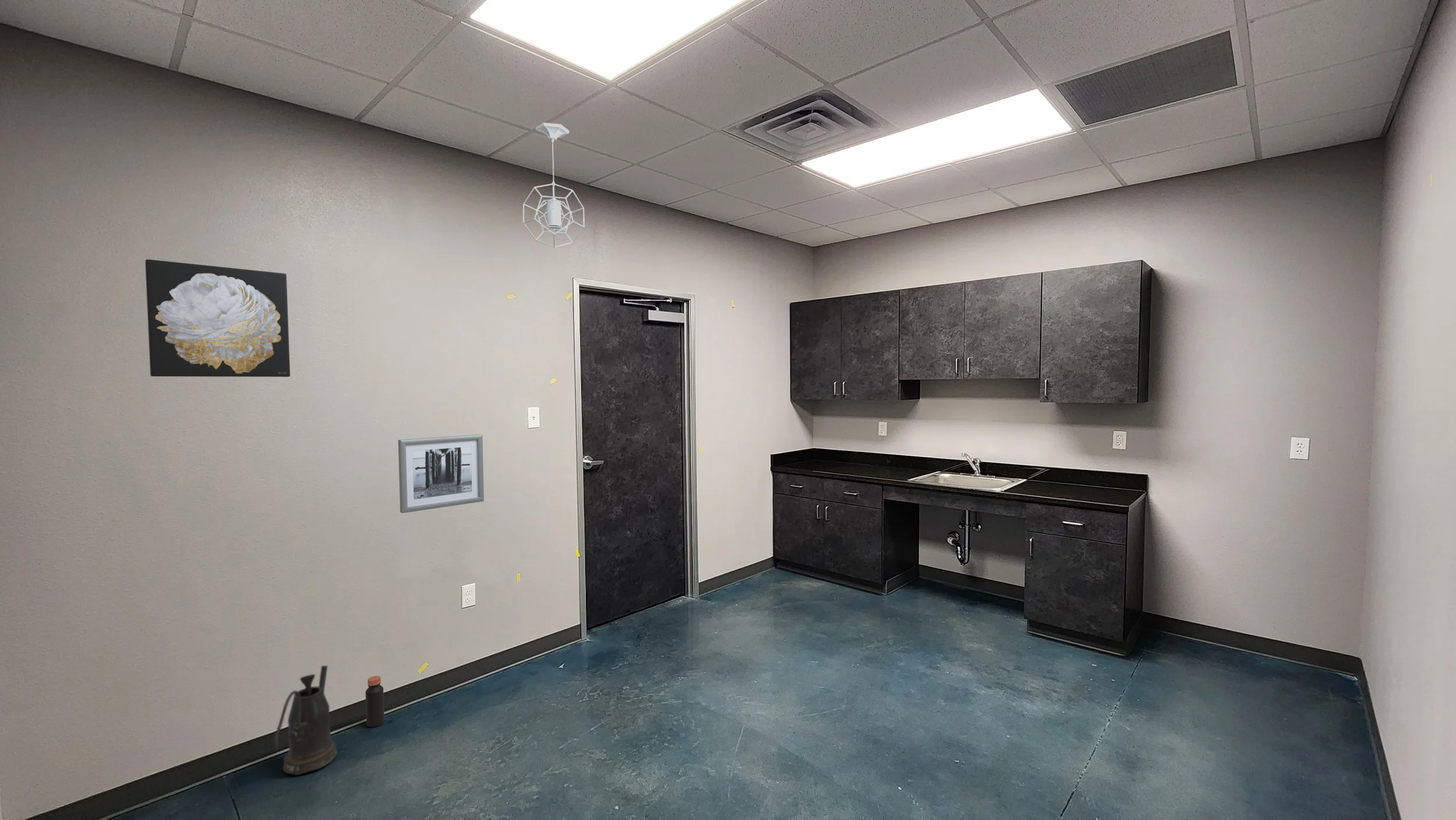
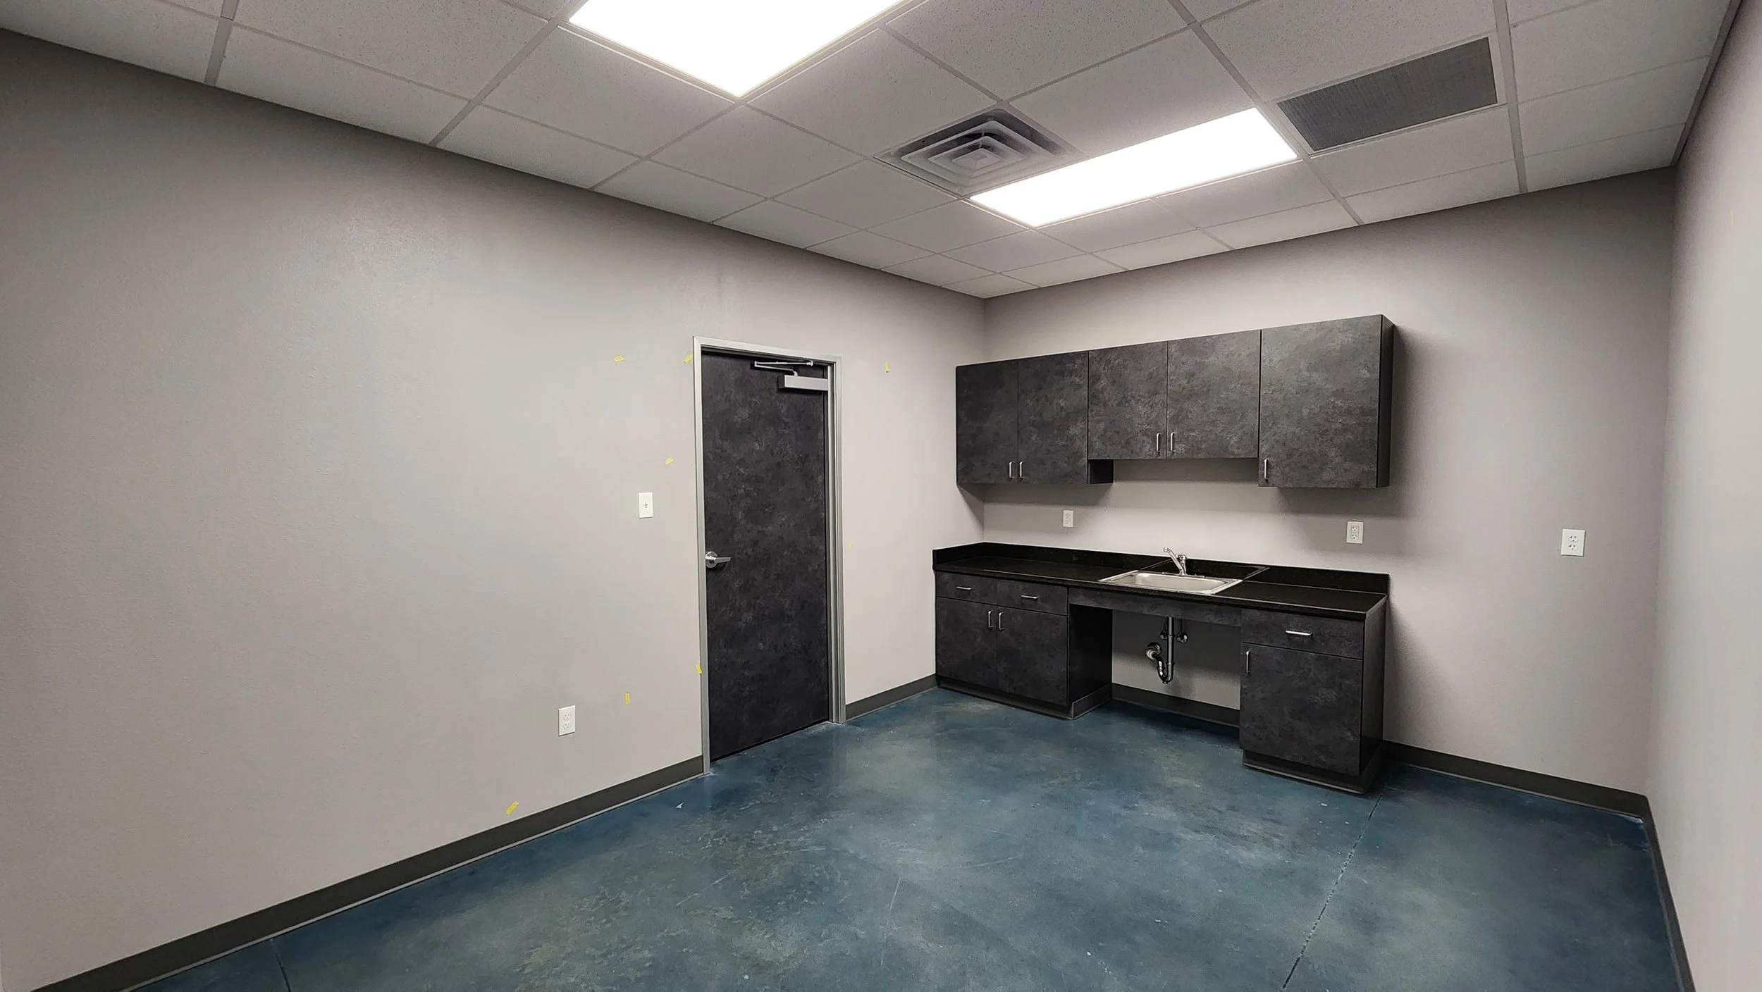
- watering can [274,665,338,776]
- wall art [144,259,291,377]
- wall art [398,434,485,514]
- bottle [365,675,385,727]
- pendant light [522,122,585,248]
